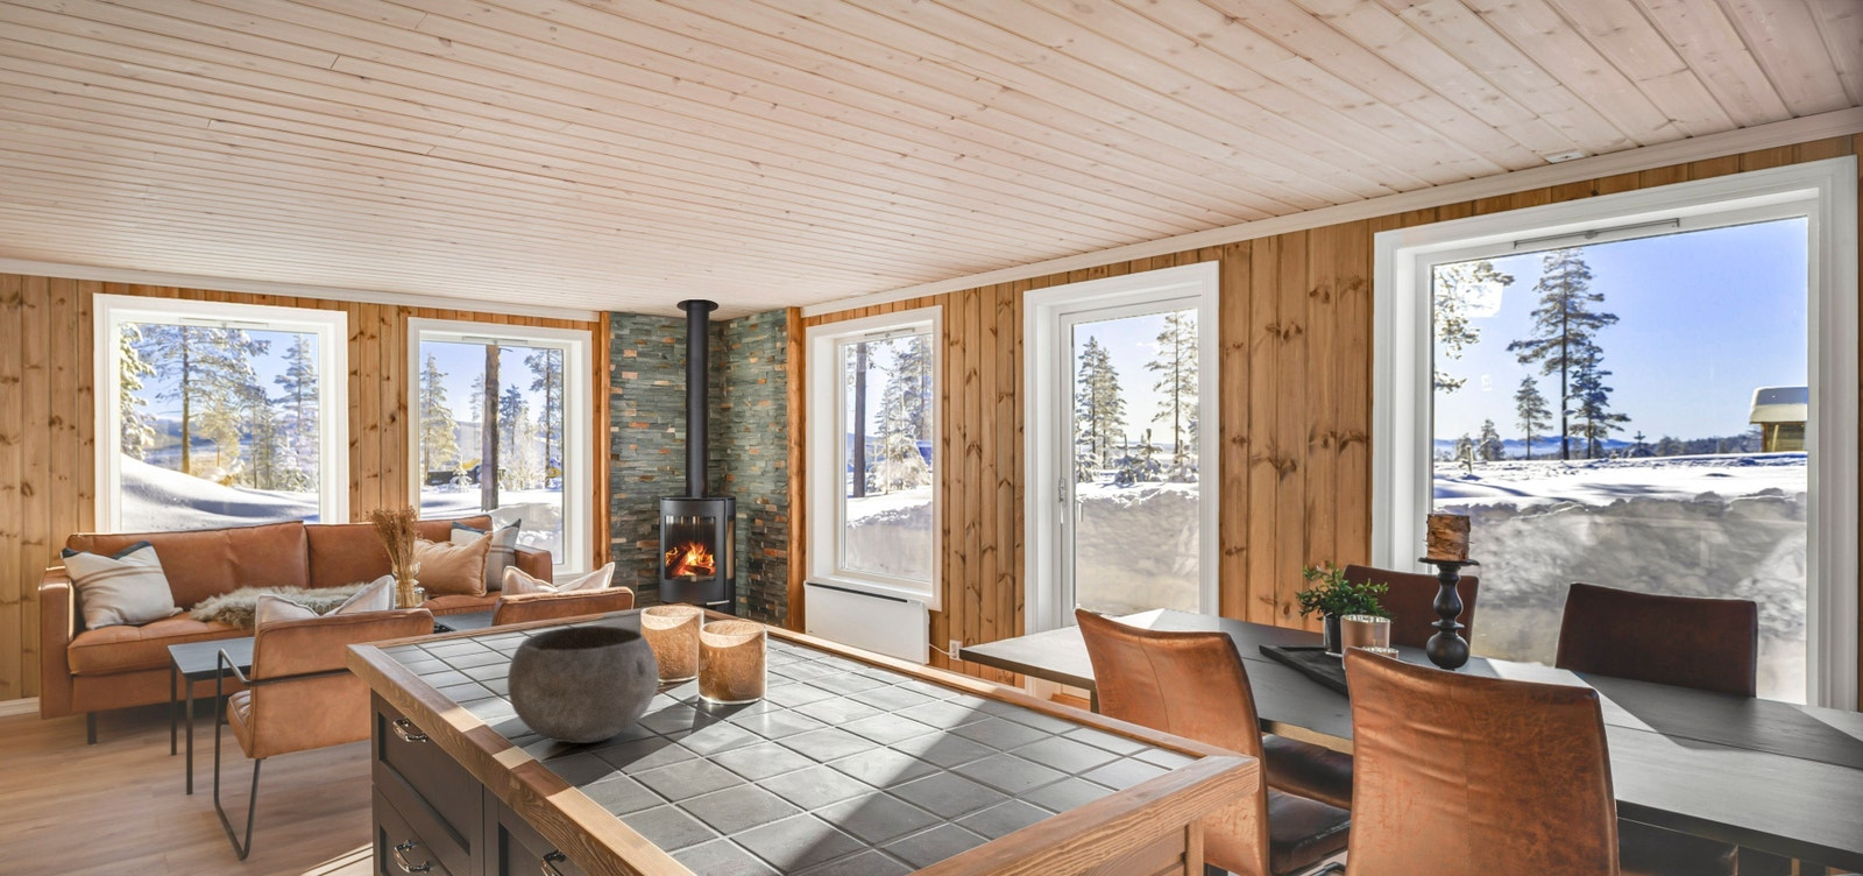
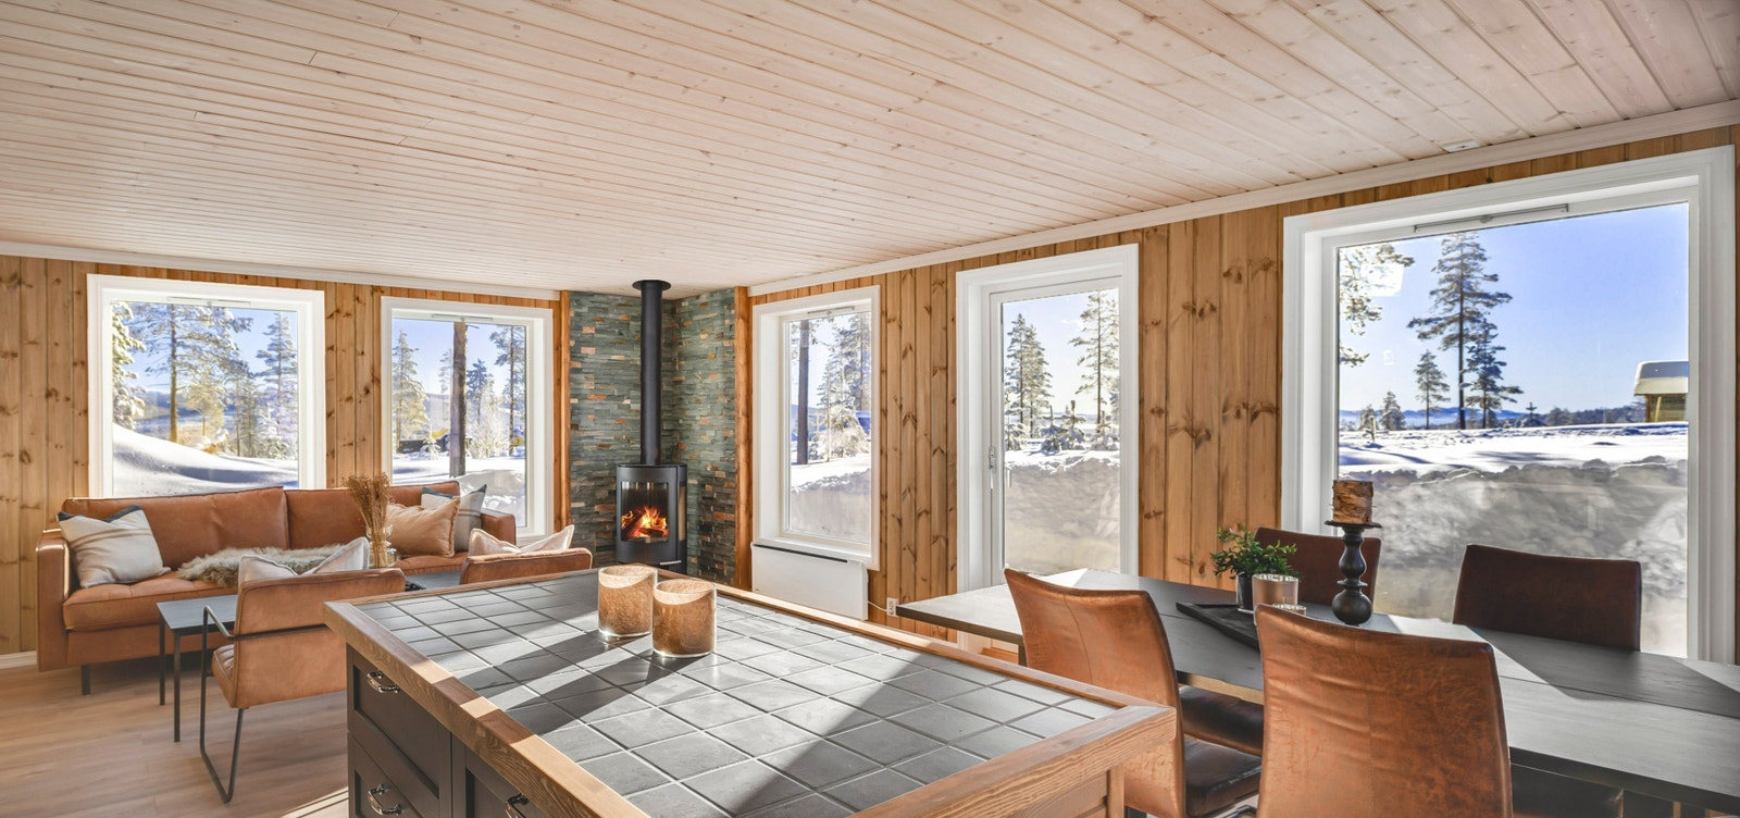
- bowl [506,624,661,744]
